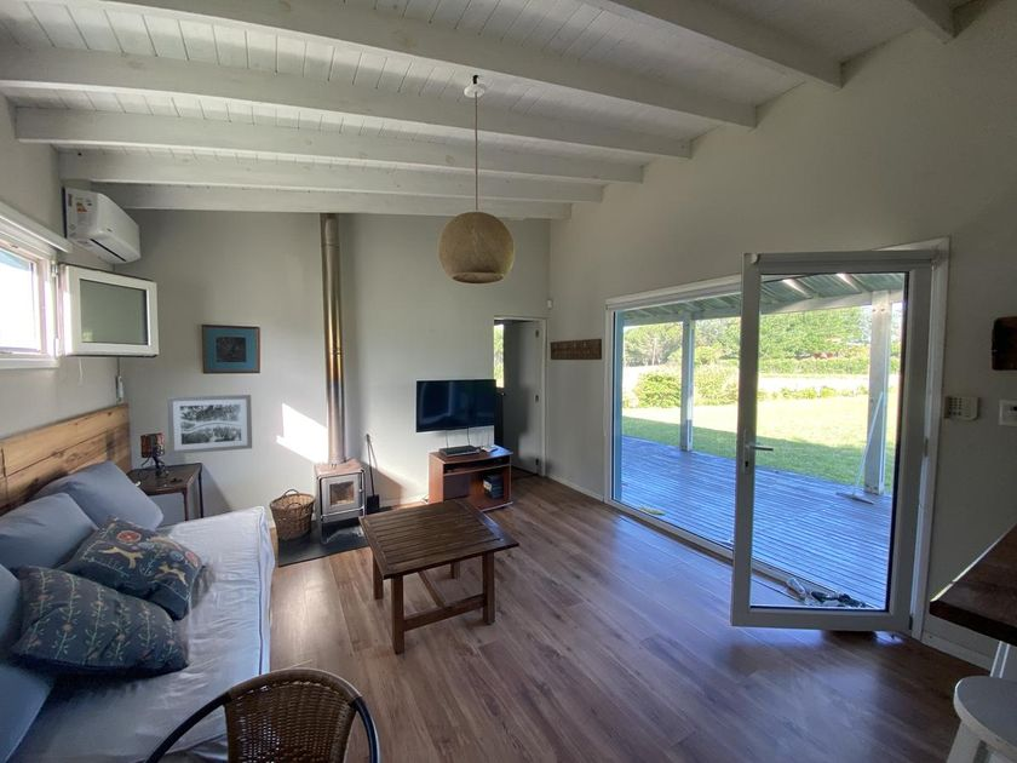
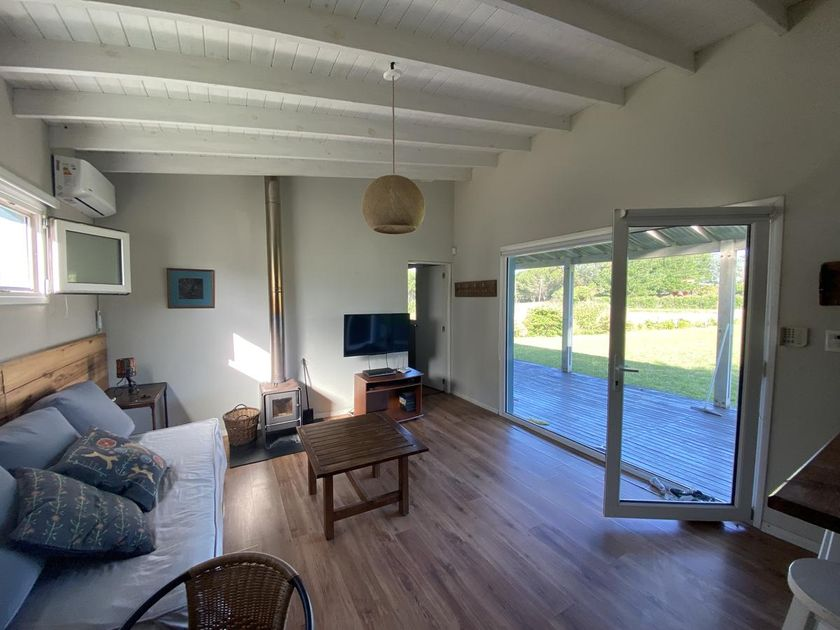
- wall art [166,394,253,455]
